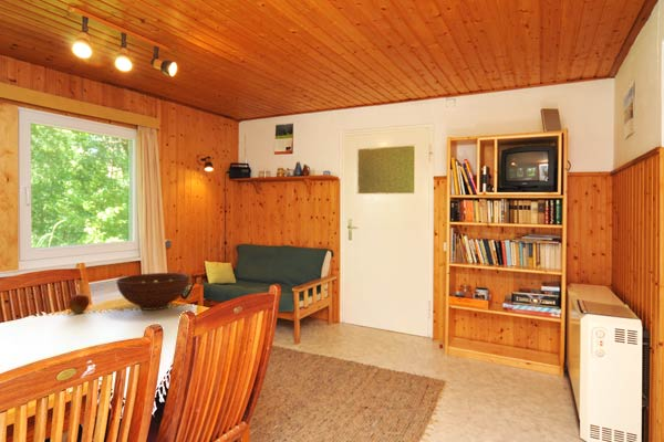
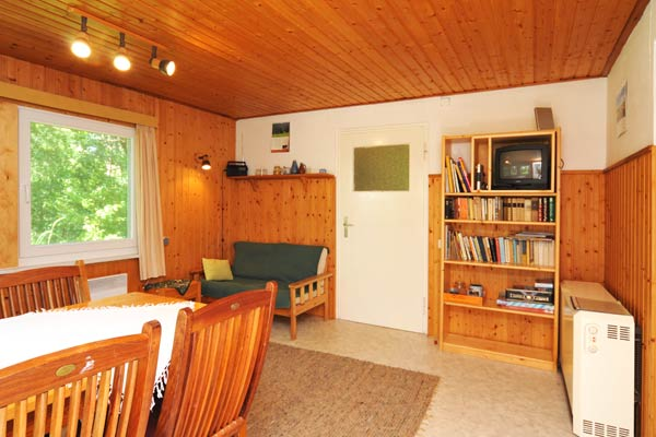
- fruit bowl [115,272,190,312]
- apple [68,291,91,314]
